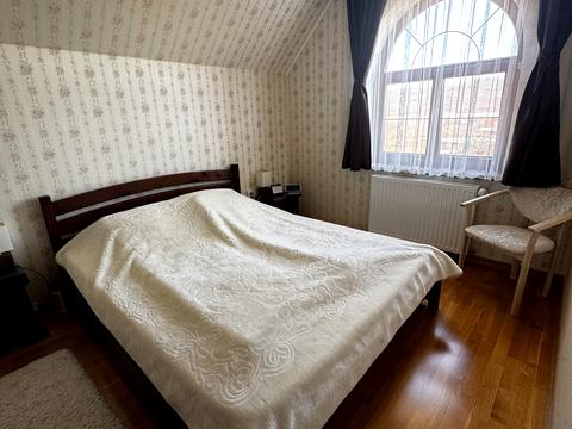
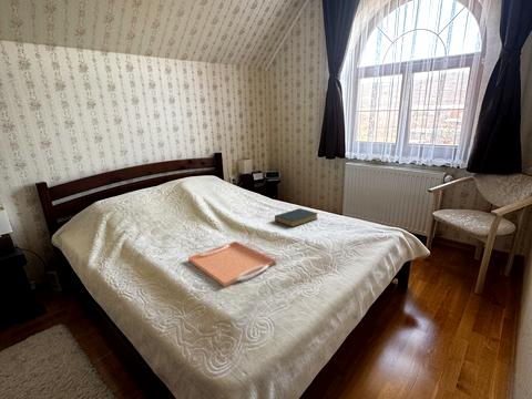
+ hardback book [274,207,319,228]
+ serving tray [187,241,277,288]
